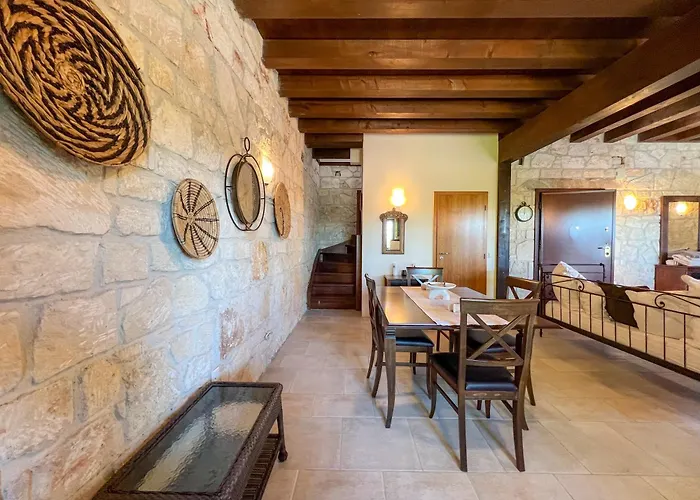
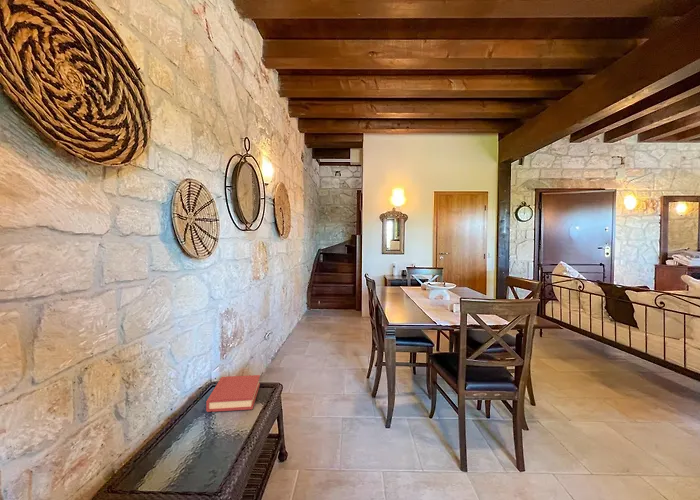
+ hardback book [205,374,261,413]
